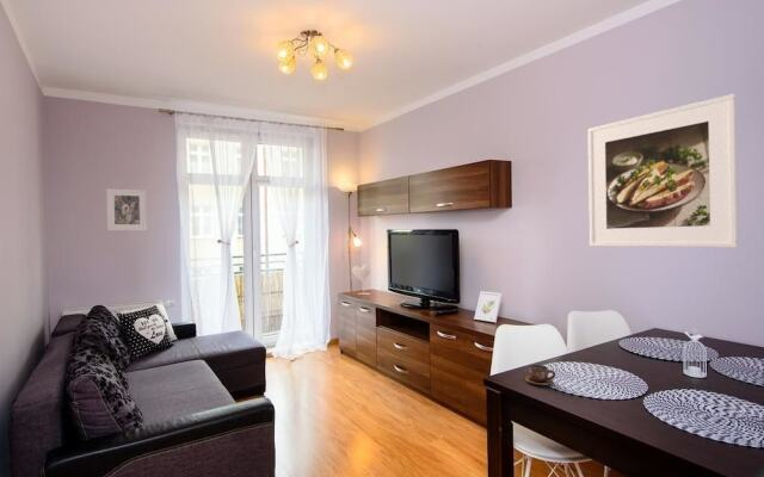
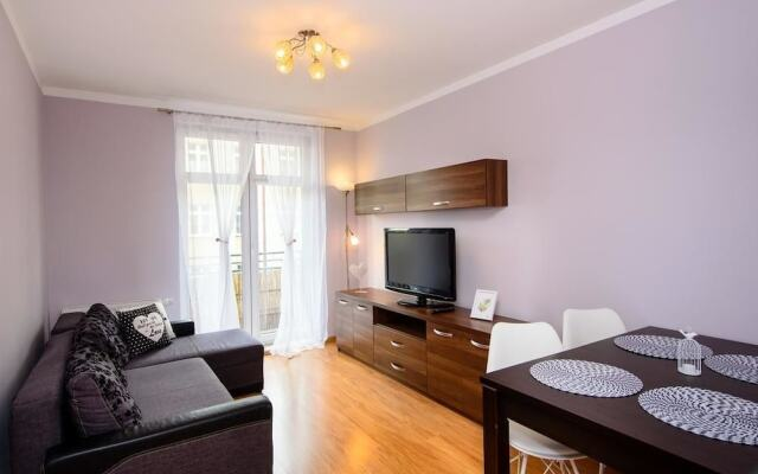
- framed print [586,93,739,248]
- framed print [106,187,148,231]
- cup [524,364,556,386]
